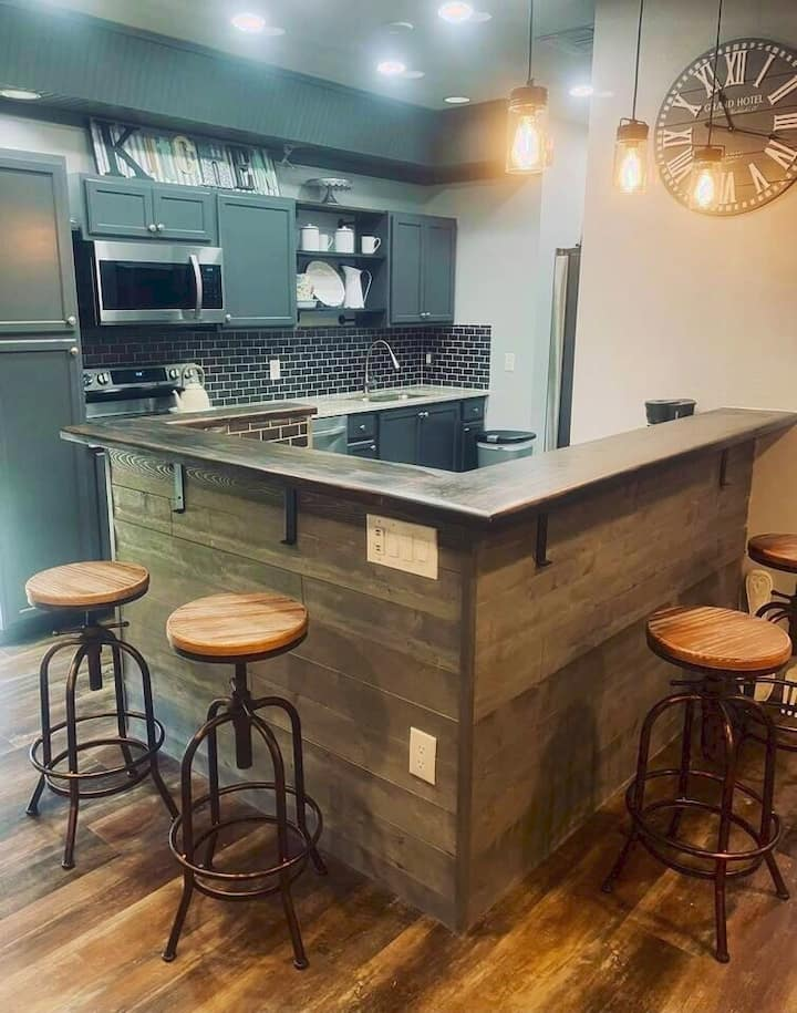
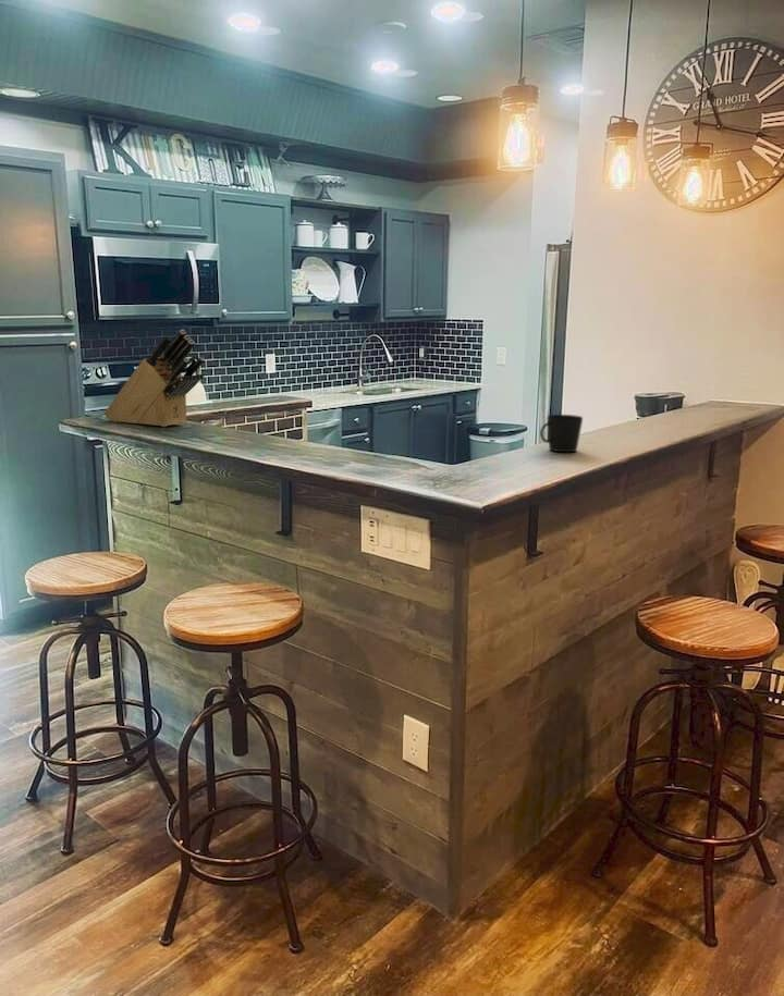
+ cup [539,414,584,453]
+ knife block [103,329,206,428]
